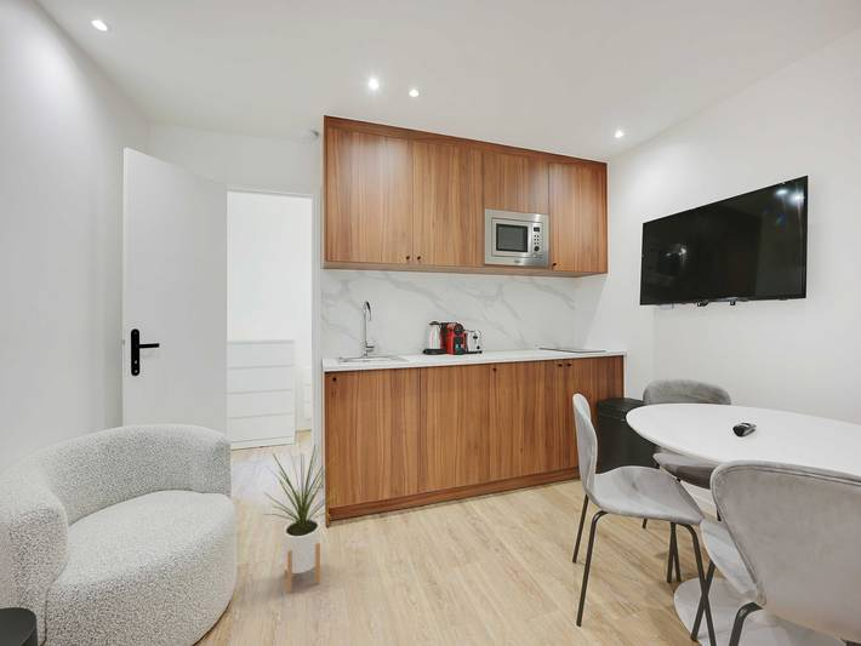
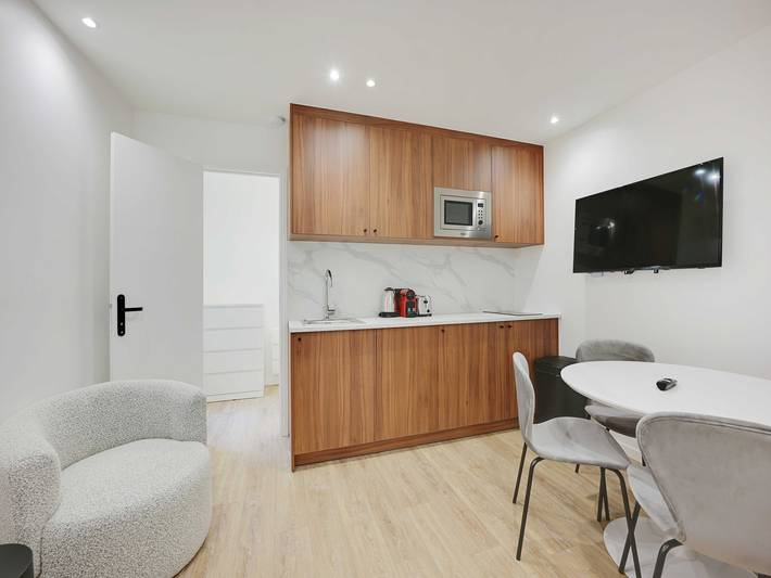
- house plant [263,440,340,594]
